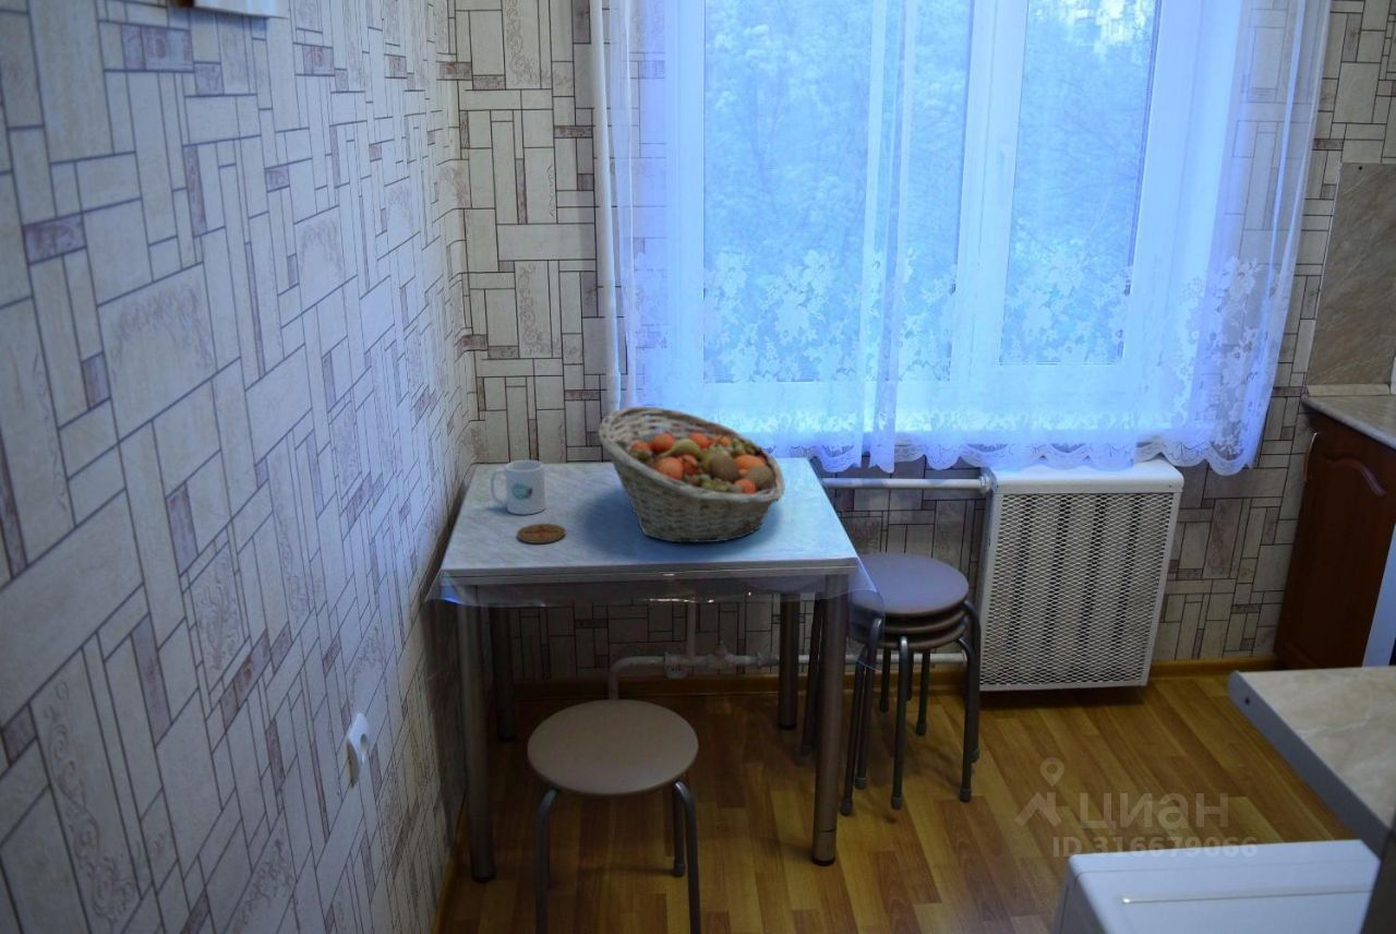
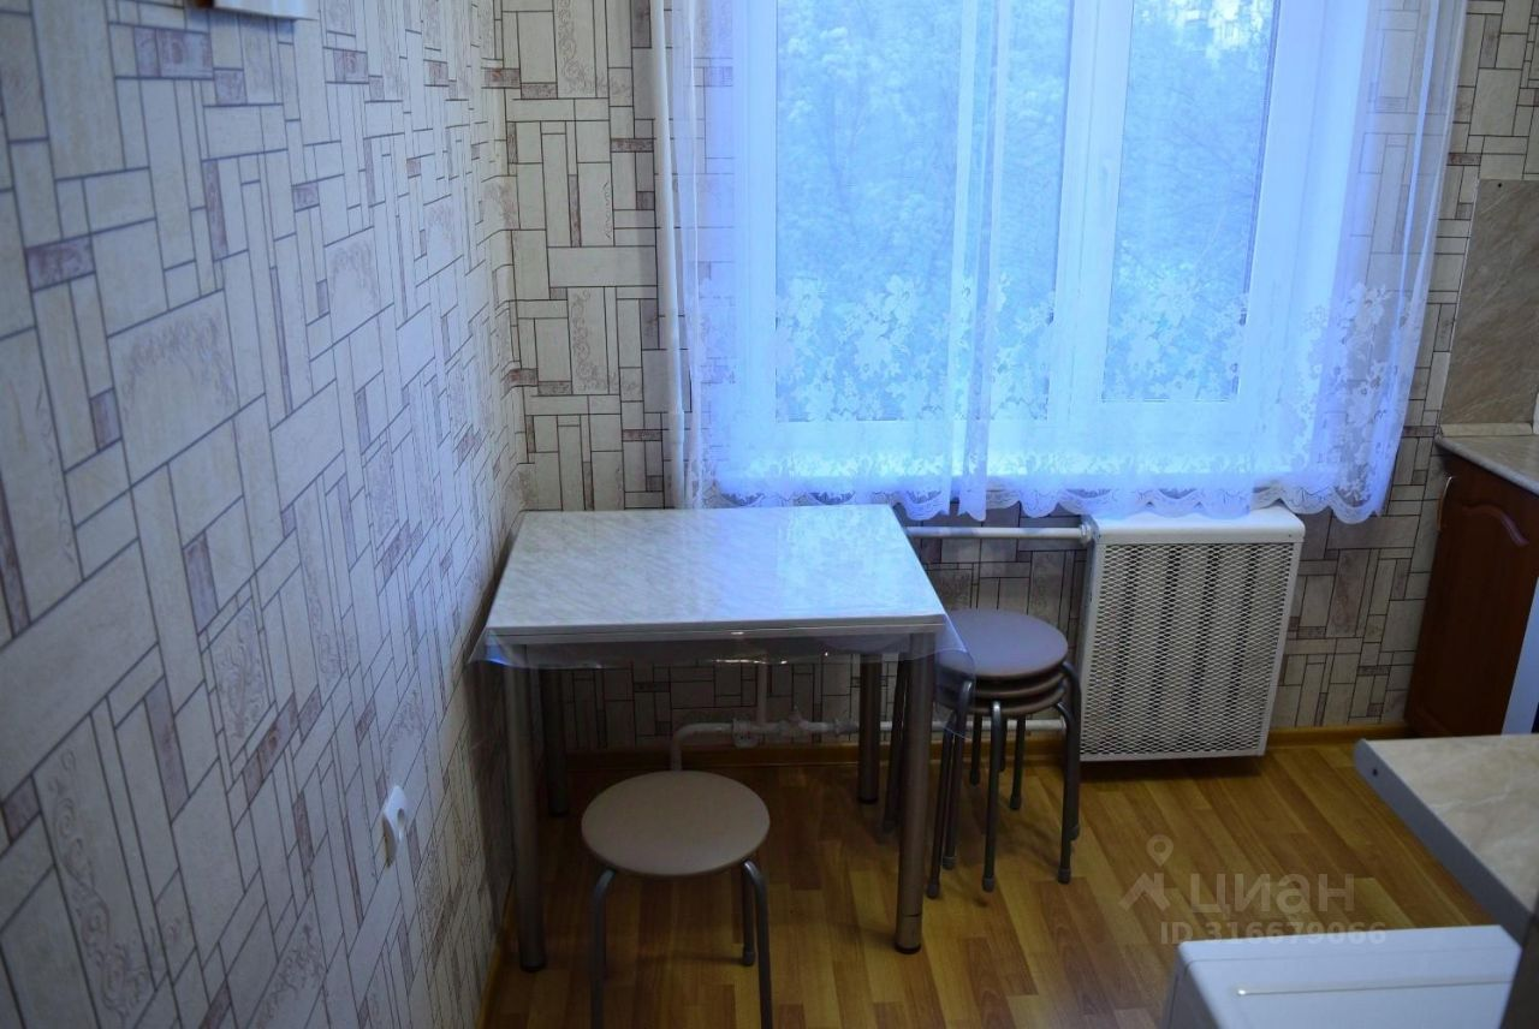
- coaster [516,523,566,544]
- mug [490,459,546,515]
- fruit basket [598,405,786,544]
